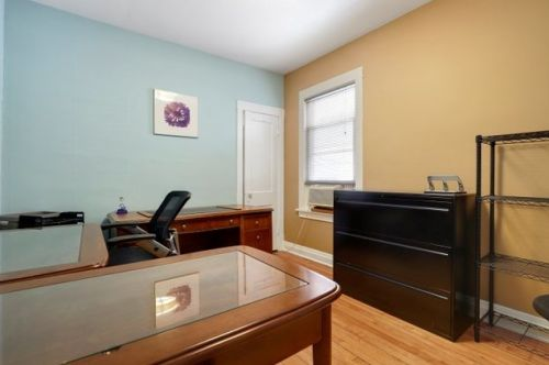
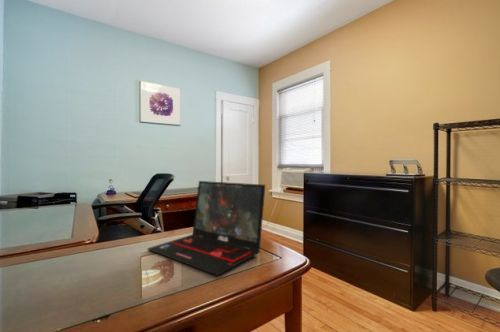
+ laptop [146,180,266,277]
